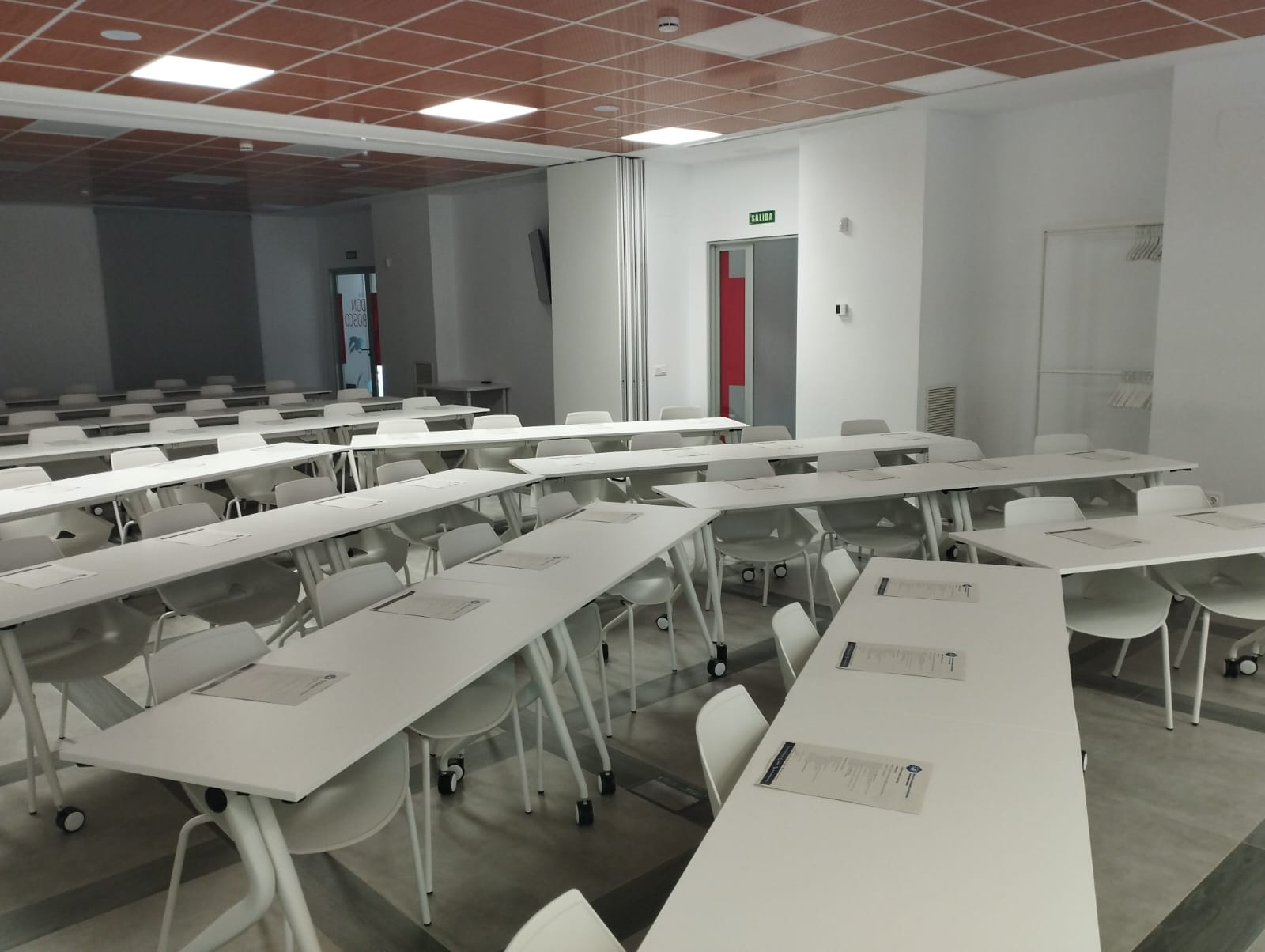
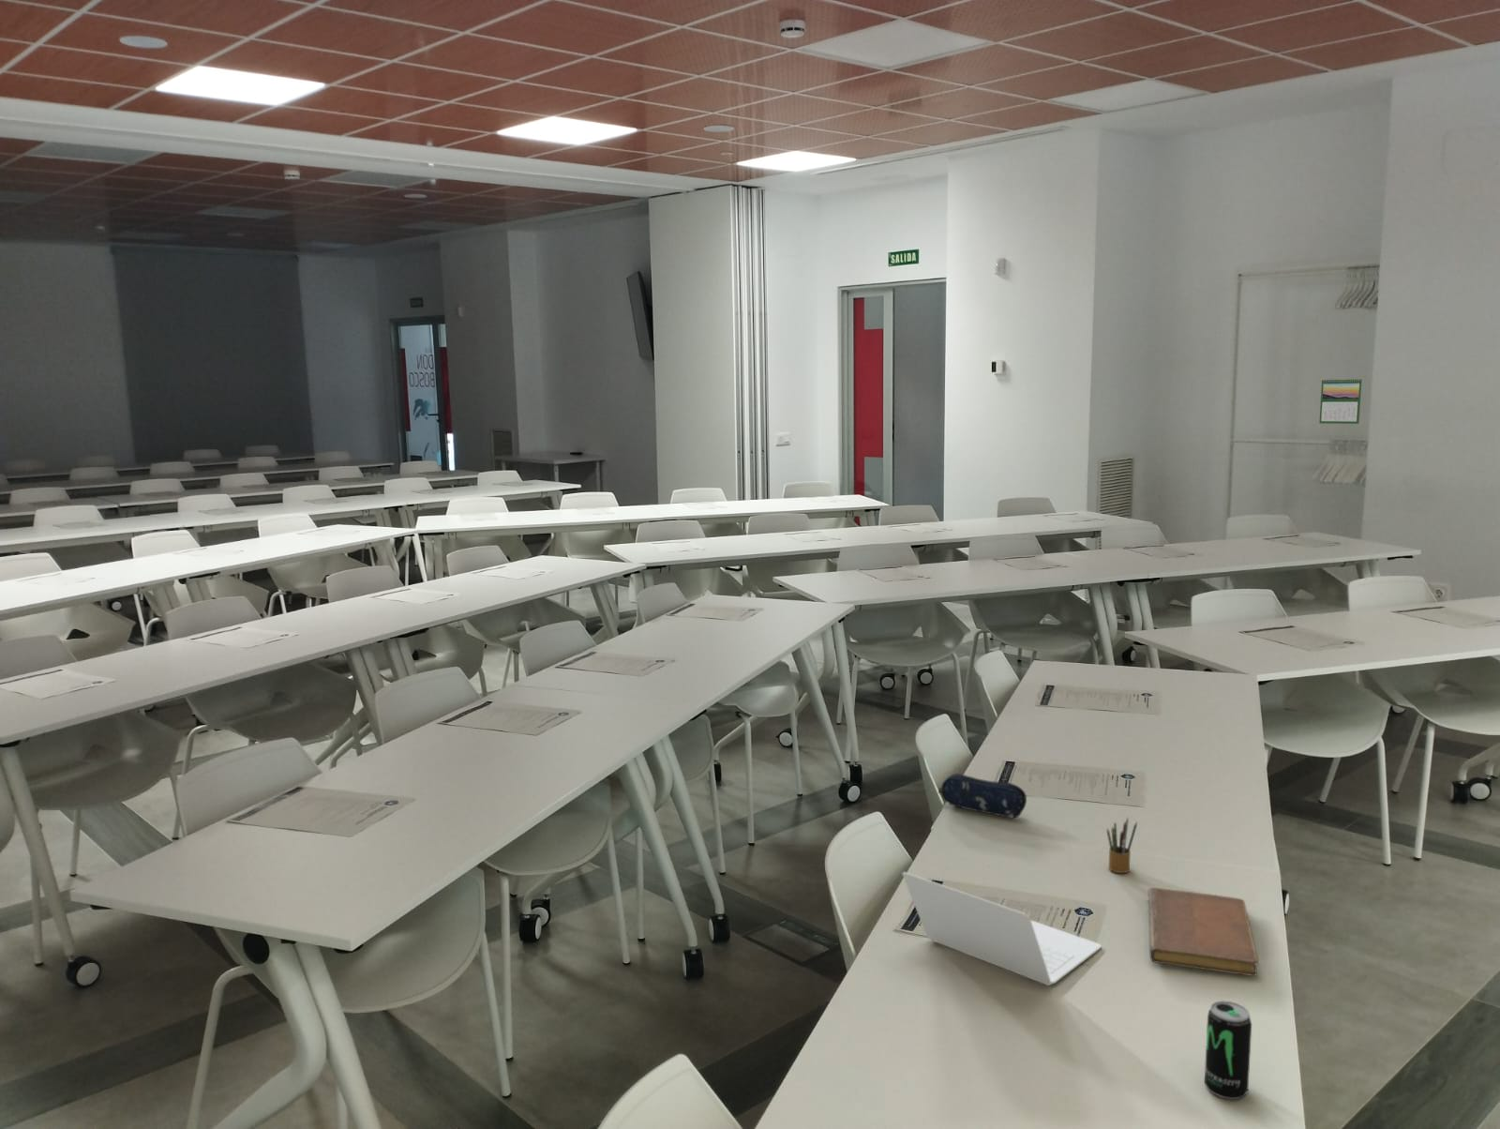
+ pencil case [938,773,1028,818]
+ pencil box [1106,817,1138,874]
+ notebook [1147,887,1259,977]
+ beverage can [1204,1000,1252,1099]
+ laptop [901,866,1103,987]
+ calendar [1319,377,1364,425]
